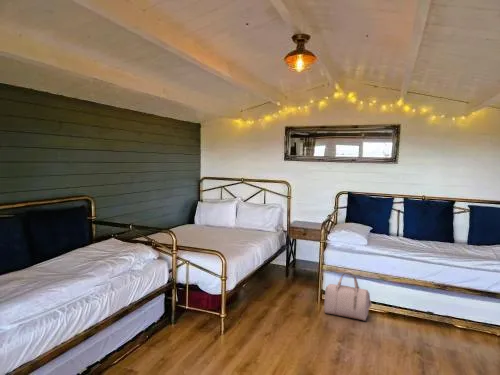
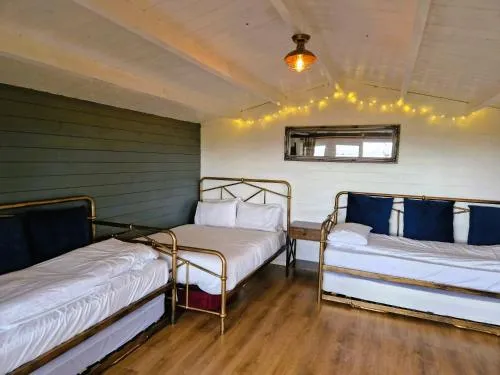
- duffel bag [323,270,372,322]
